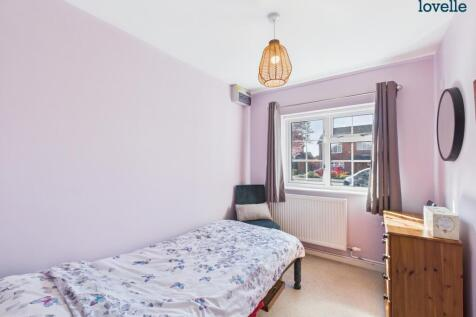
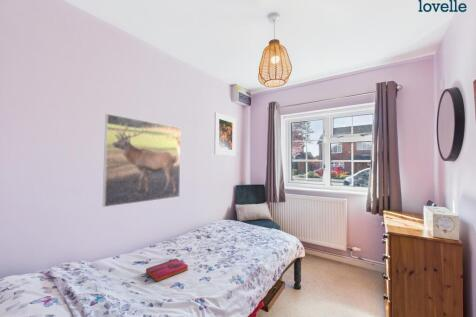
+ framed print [213,111,237,157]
+ hardback book [145,258,189,283]
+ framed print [102,113,182,208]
